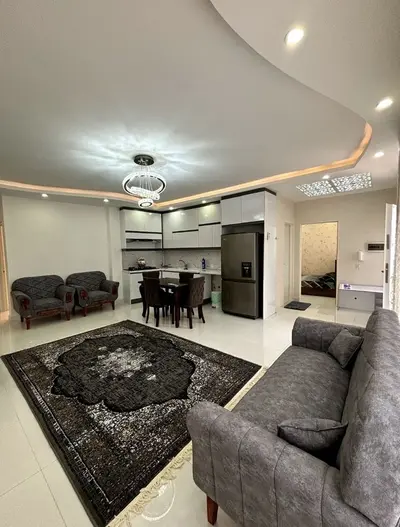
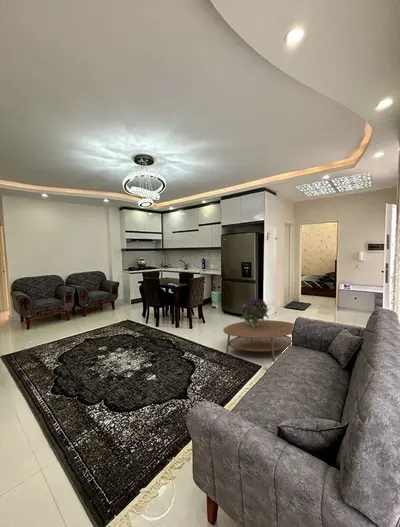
+ coffee table [222,319,295,362]
+ bouquet [239,297,270,327]
